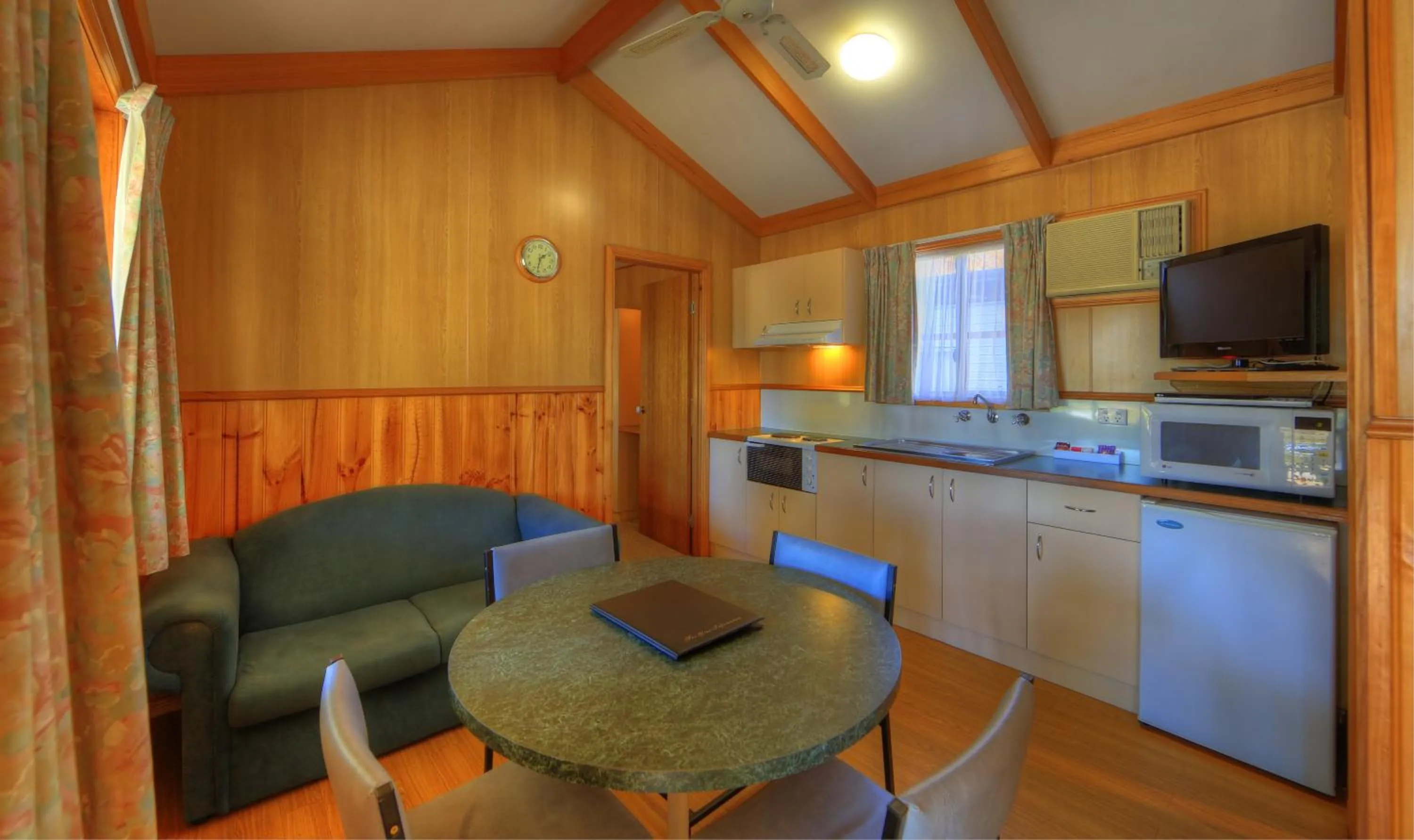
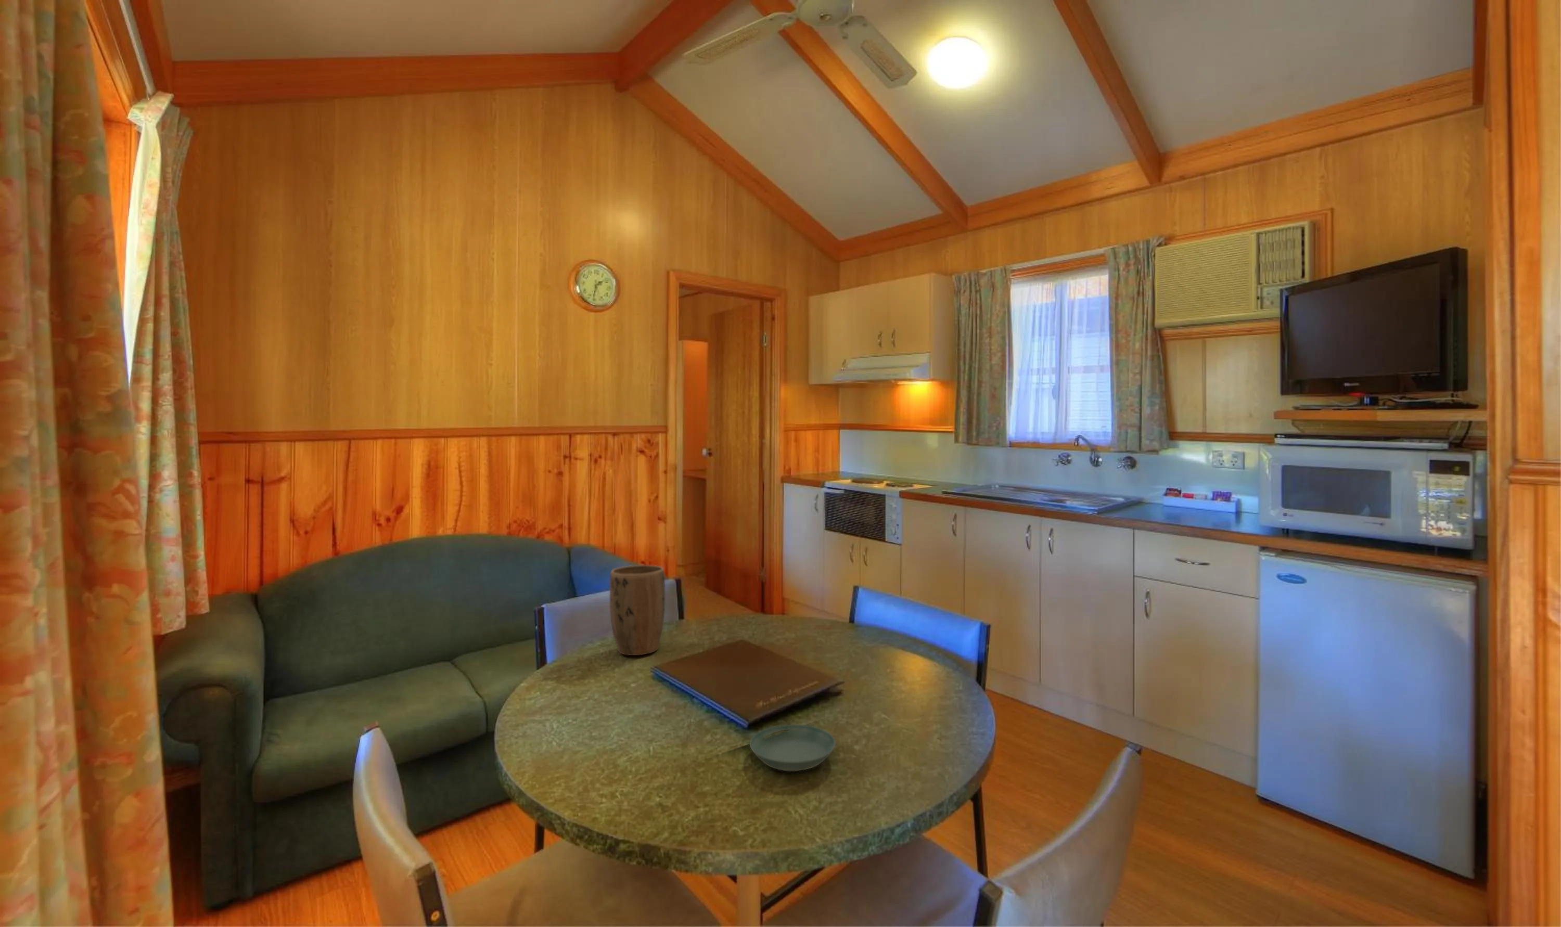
+ plant pot [609,564,666,656]
+ saucer [750,724,836,771]
